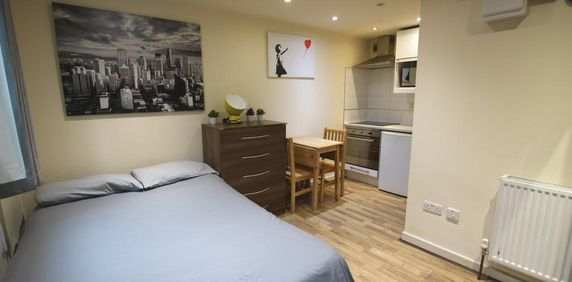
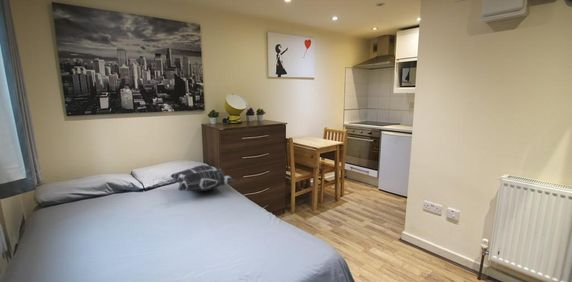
+ decorative pillow [170,164,236,192]
